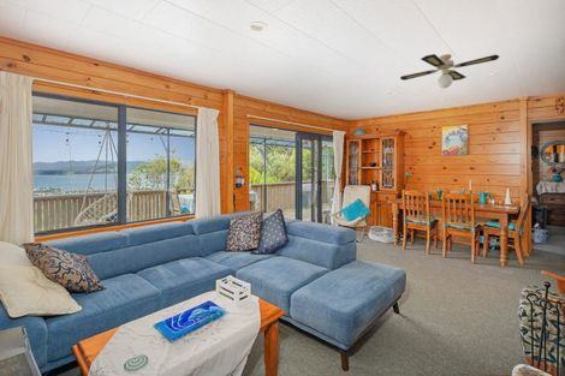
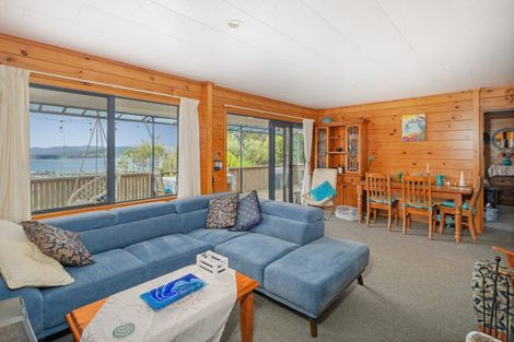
- ceiling fan [399,53,500,89]
